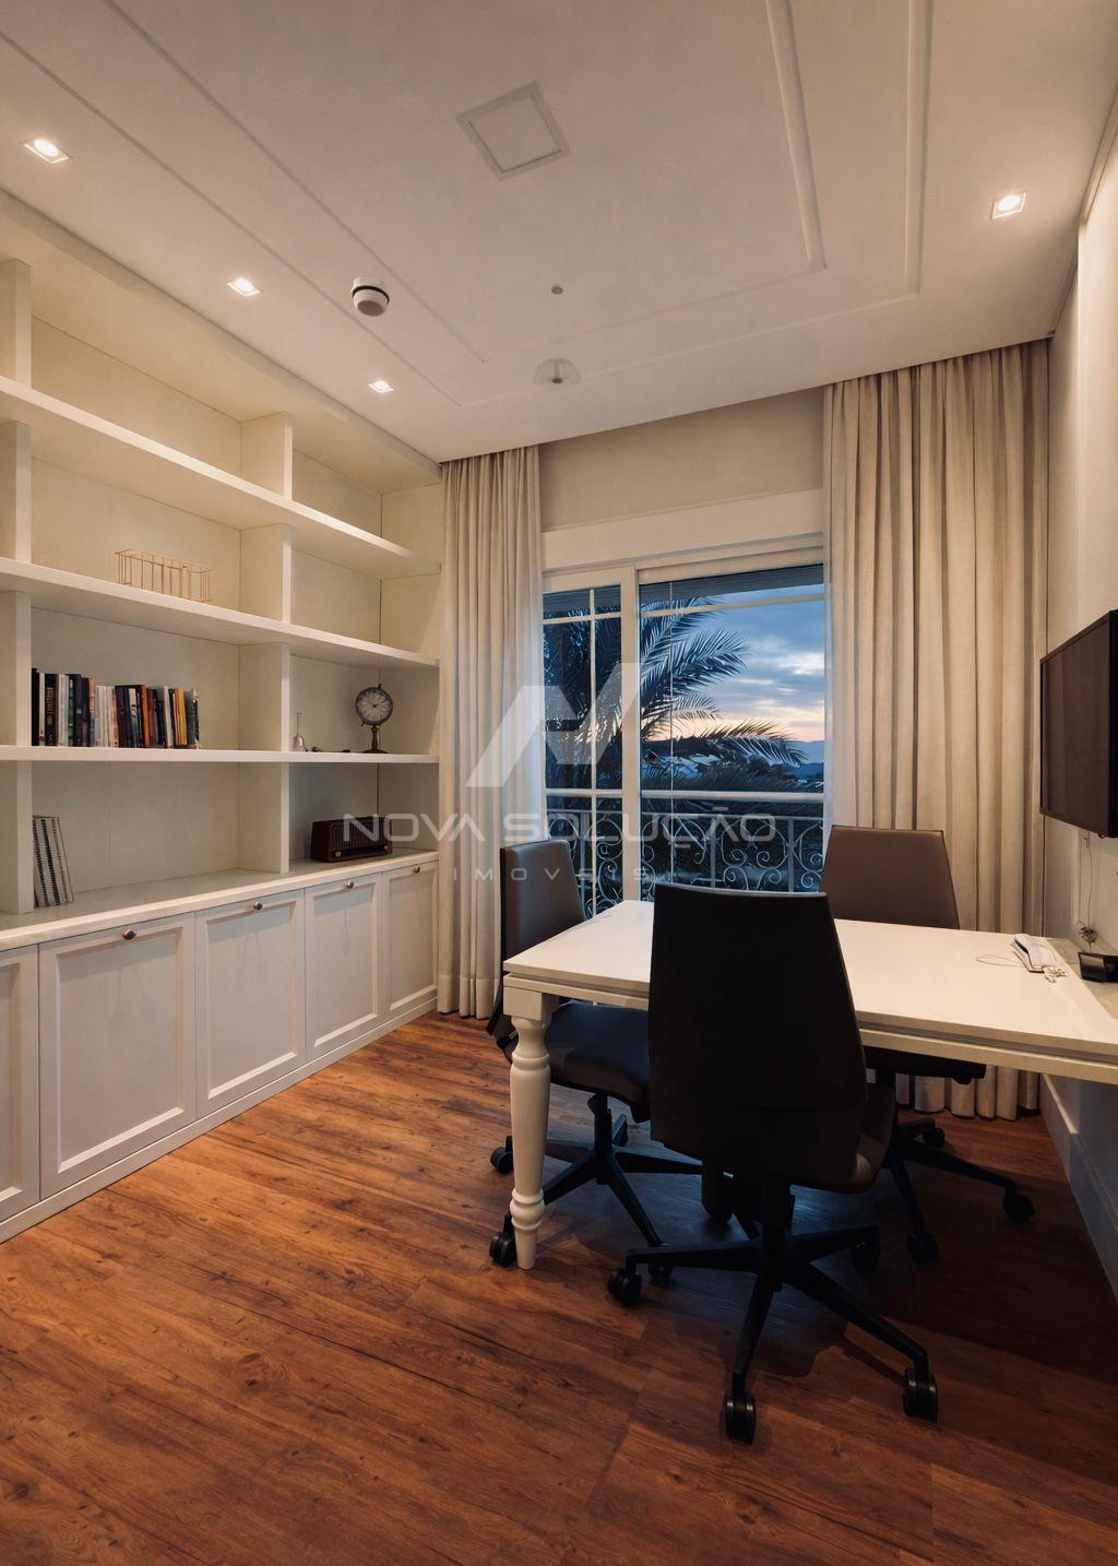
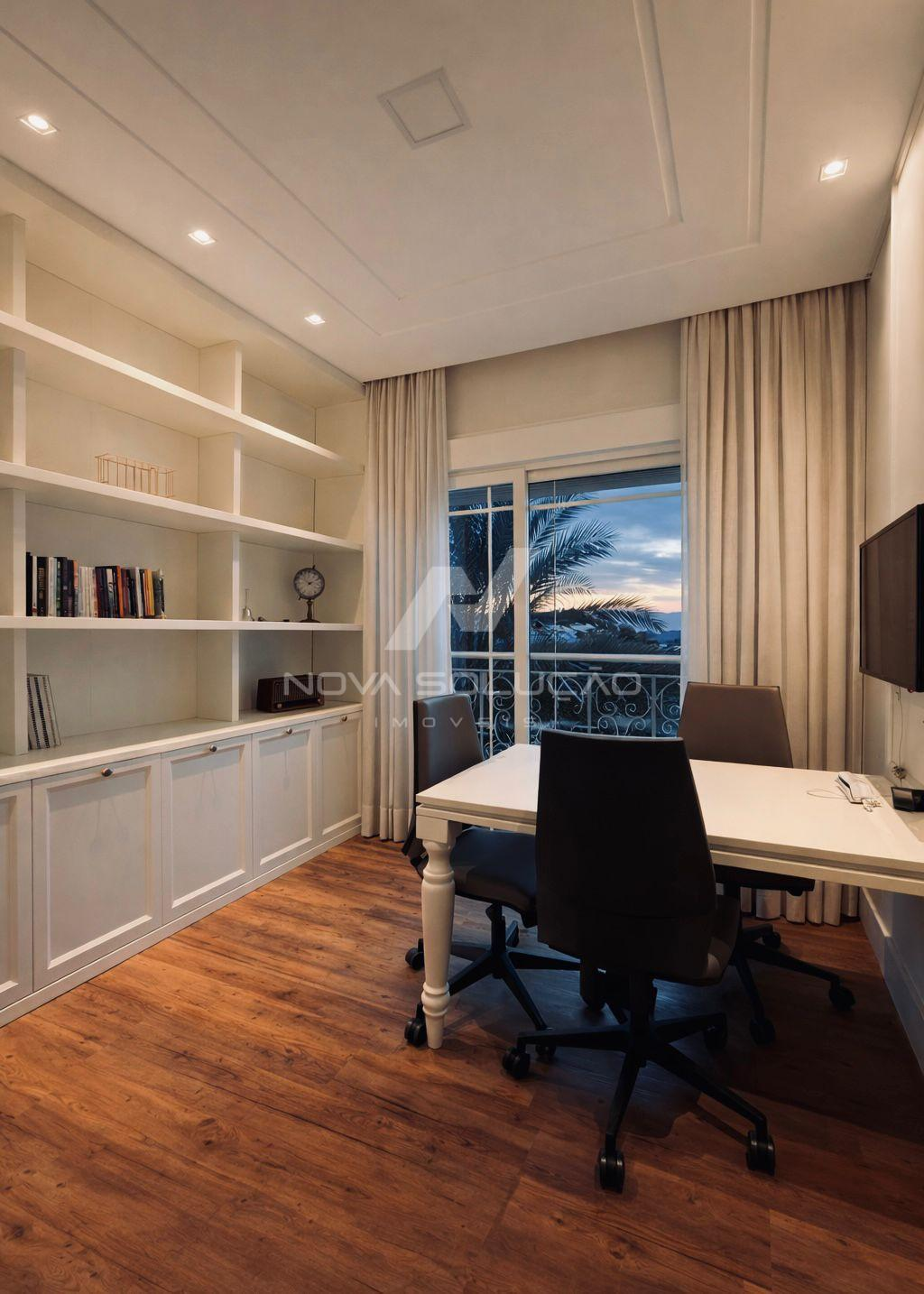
- pendant light [532,283,582,392]
- smoke detector [351,275,391,318]
